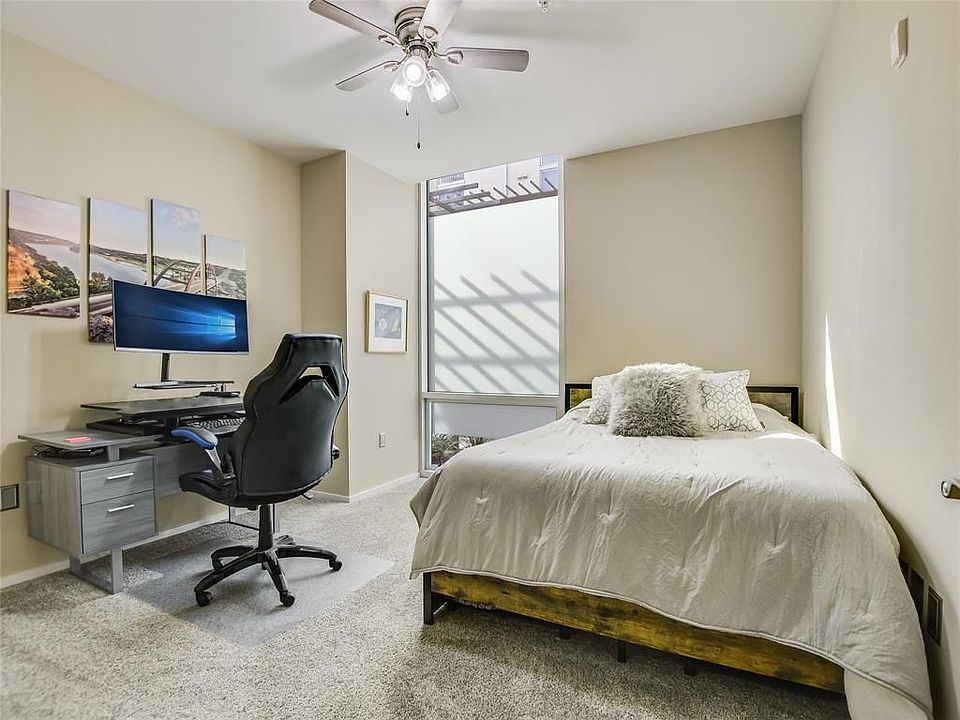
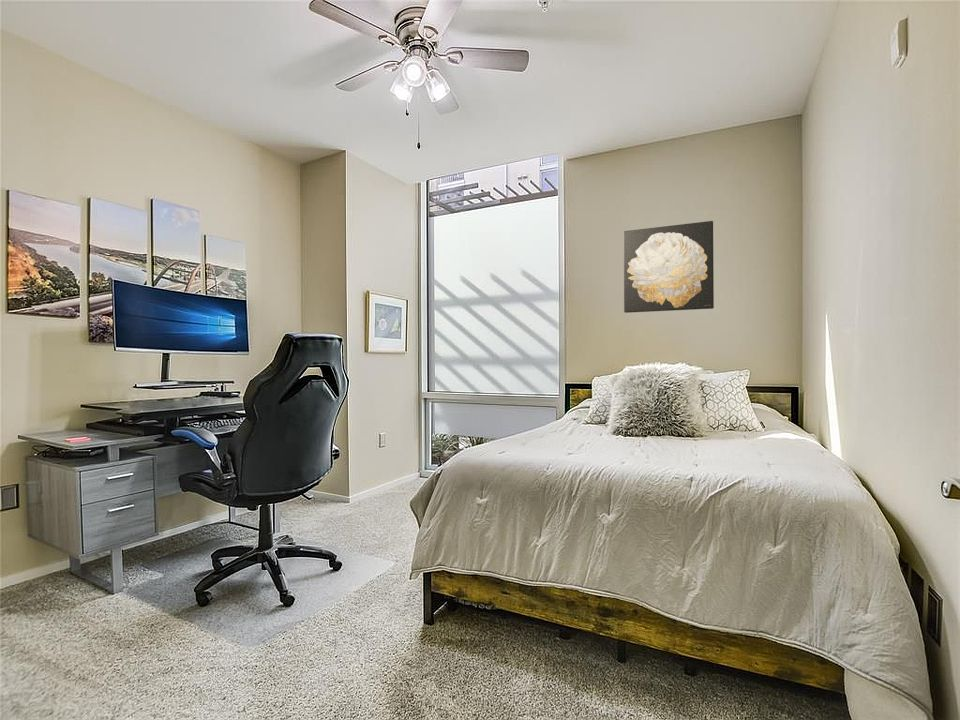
+ wall art [623,220,715,314]
